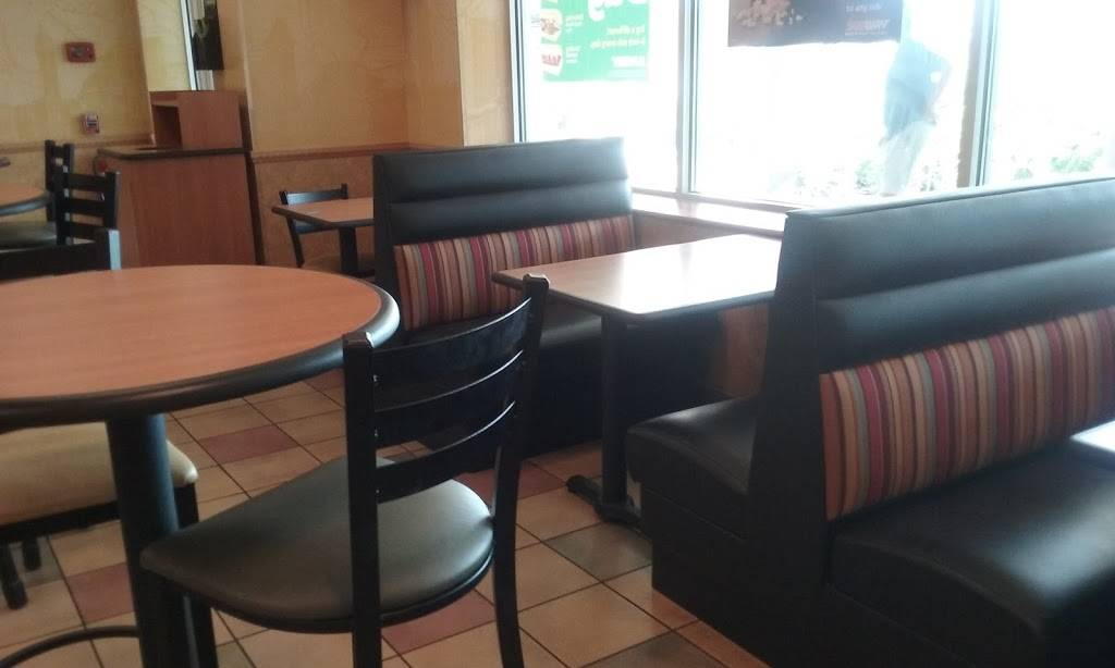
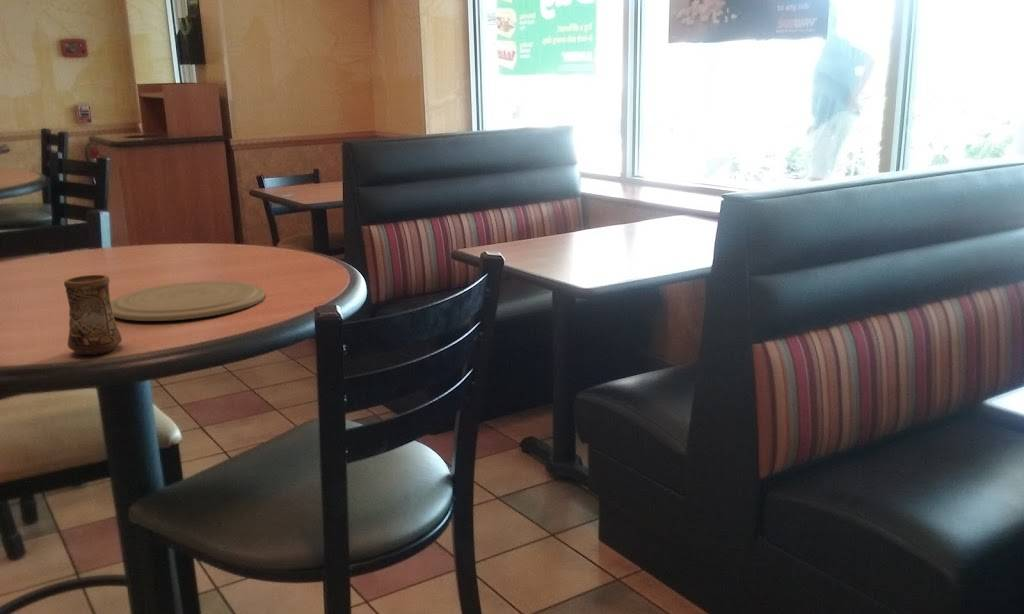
+ plate [110,280,266,322]
+ cup [63,274,123,356]
